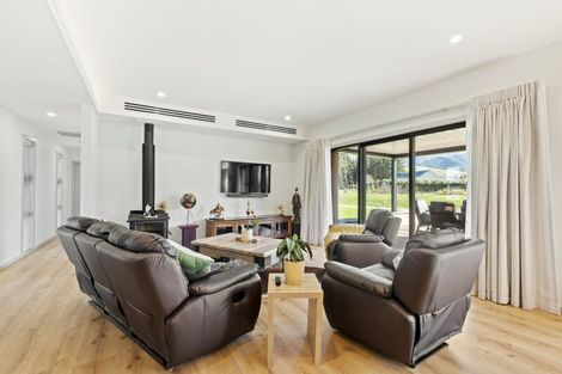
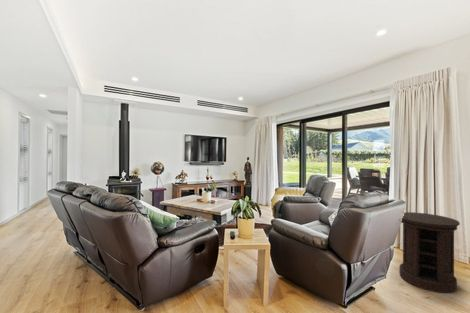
+ side table [398,211,461,294]
